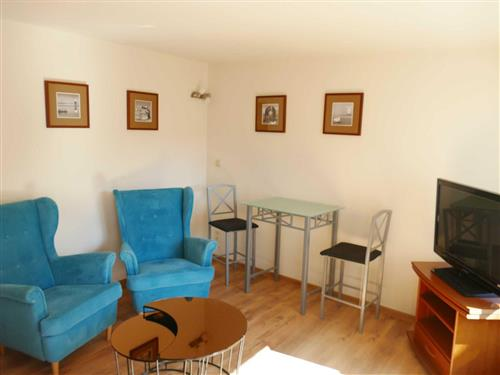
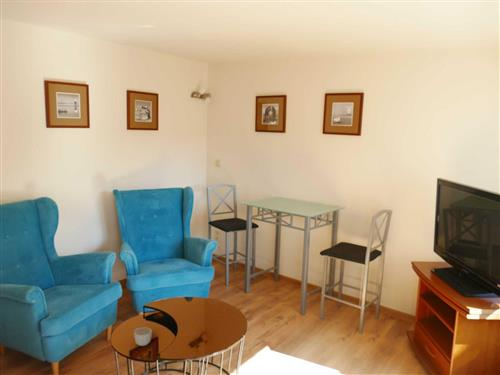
+ mug [133,326,153,347]
